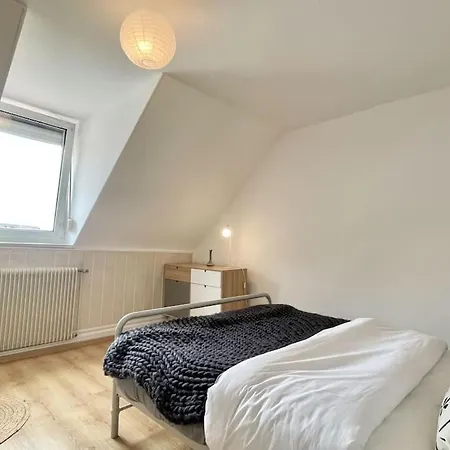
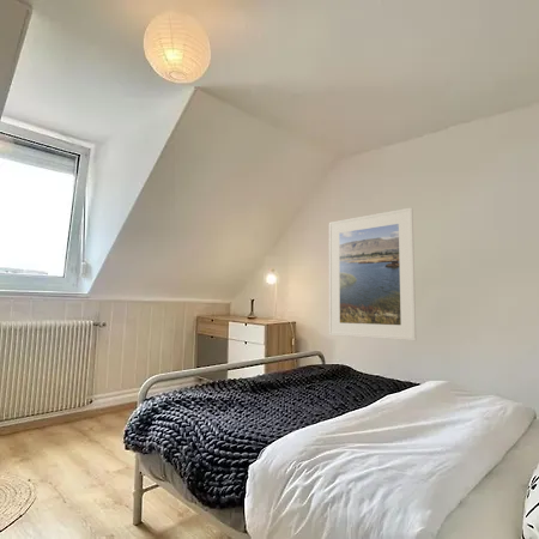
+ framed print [328,206,417,341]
